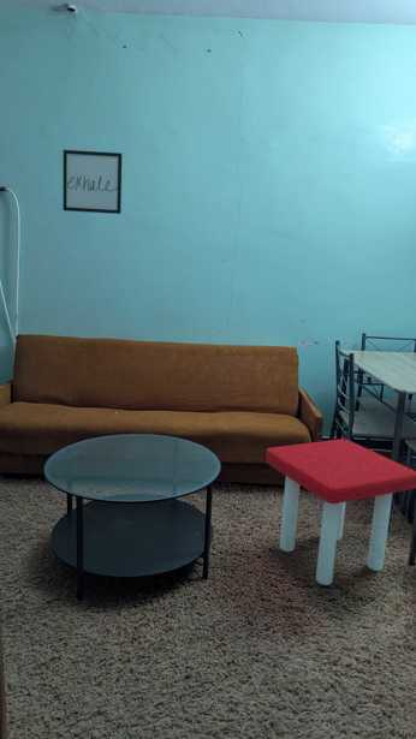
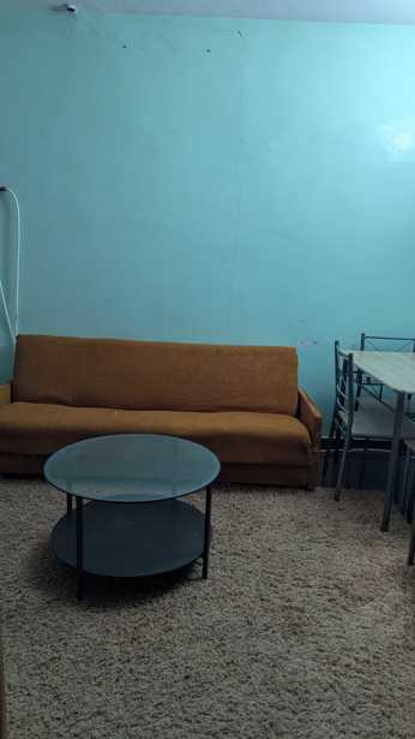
- stool [265,437,416,586]
- wall art [63,149,124,215]
